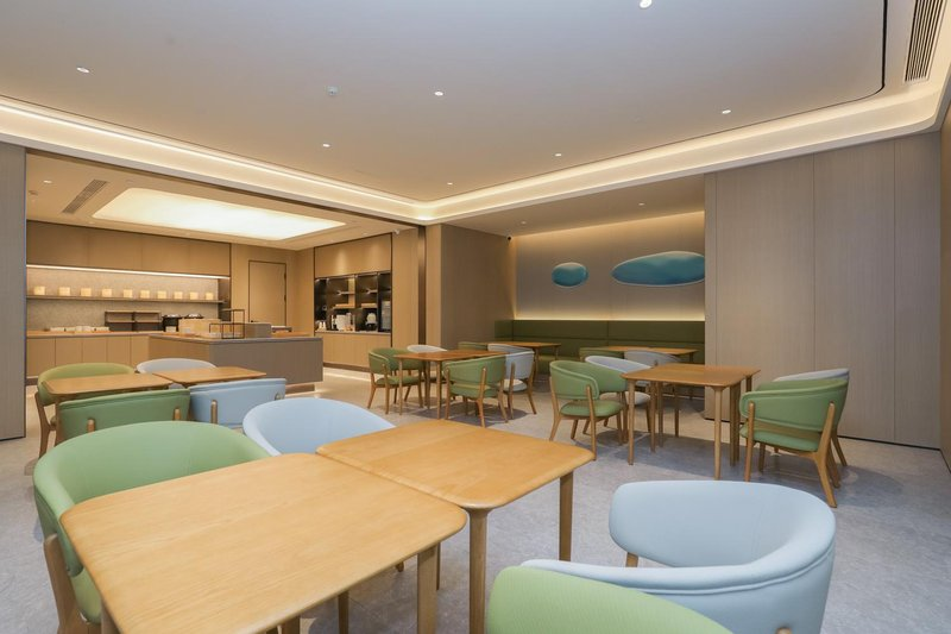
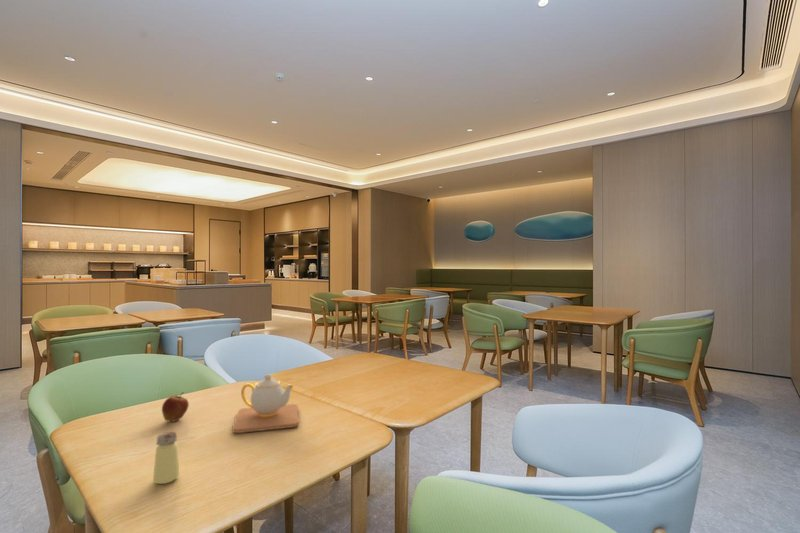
+ saltshaker [152,431,181,485]
+ teapot [231,373,300,434]
+ fruit [161,392,190,422]
